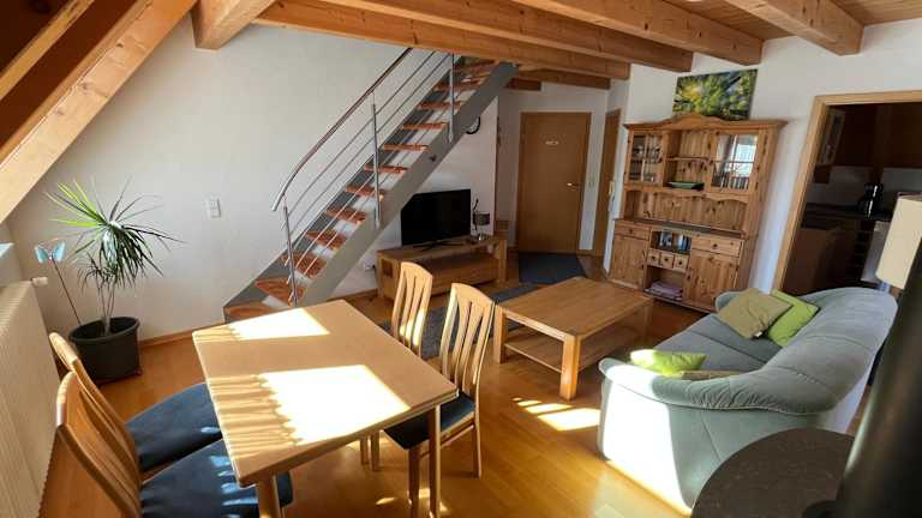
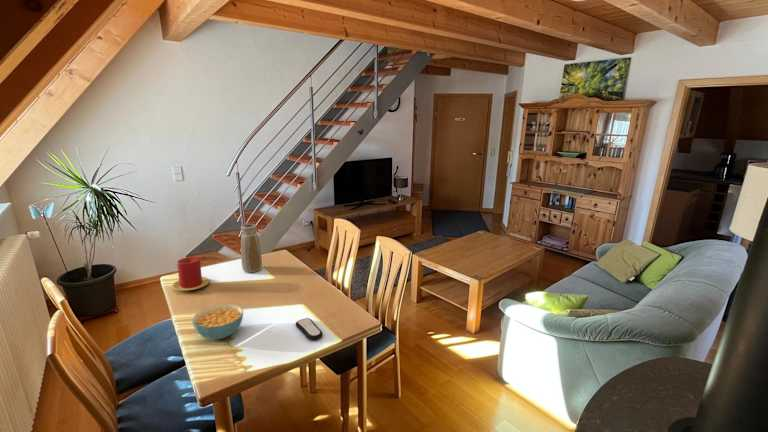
+ candle [171,256,210,292]
+ cereal bowl [191,303,244,340]
+ remote control [295,317,323,341]
+ vase [240,223,263,274]
